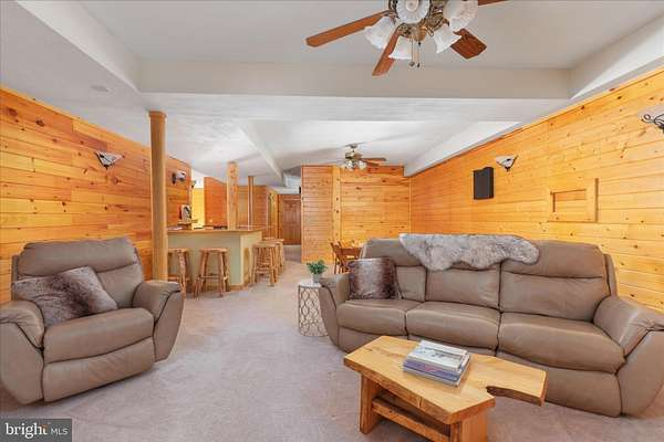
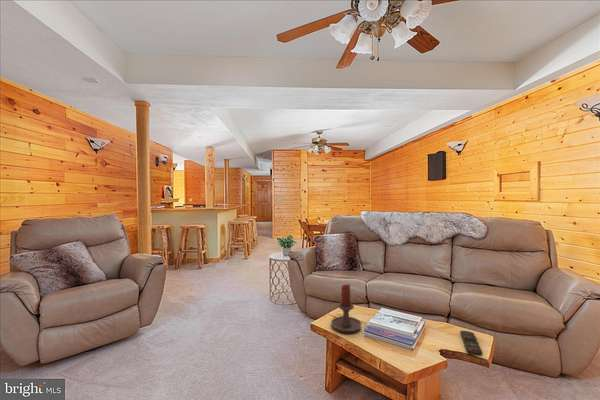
+ remote control [459,330,483,357]
+ candle holder [330,283,362,333]
